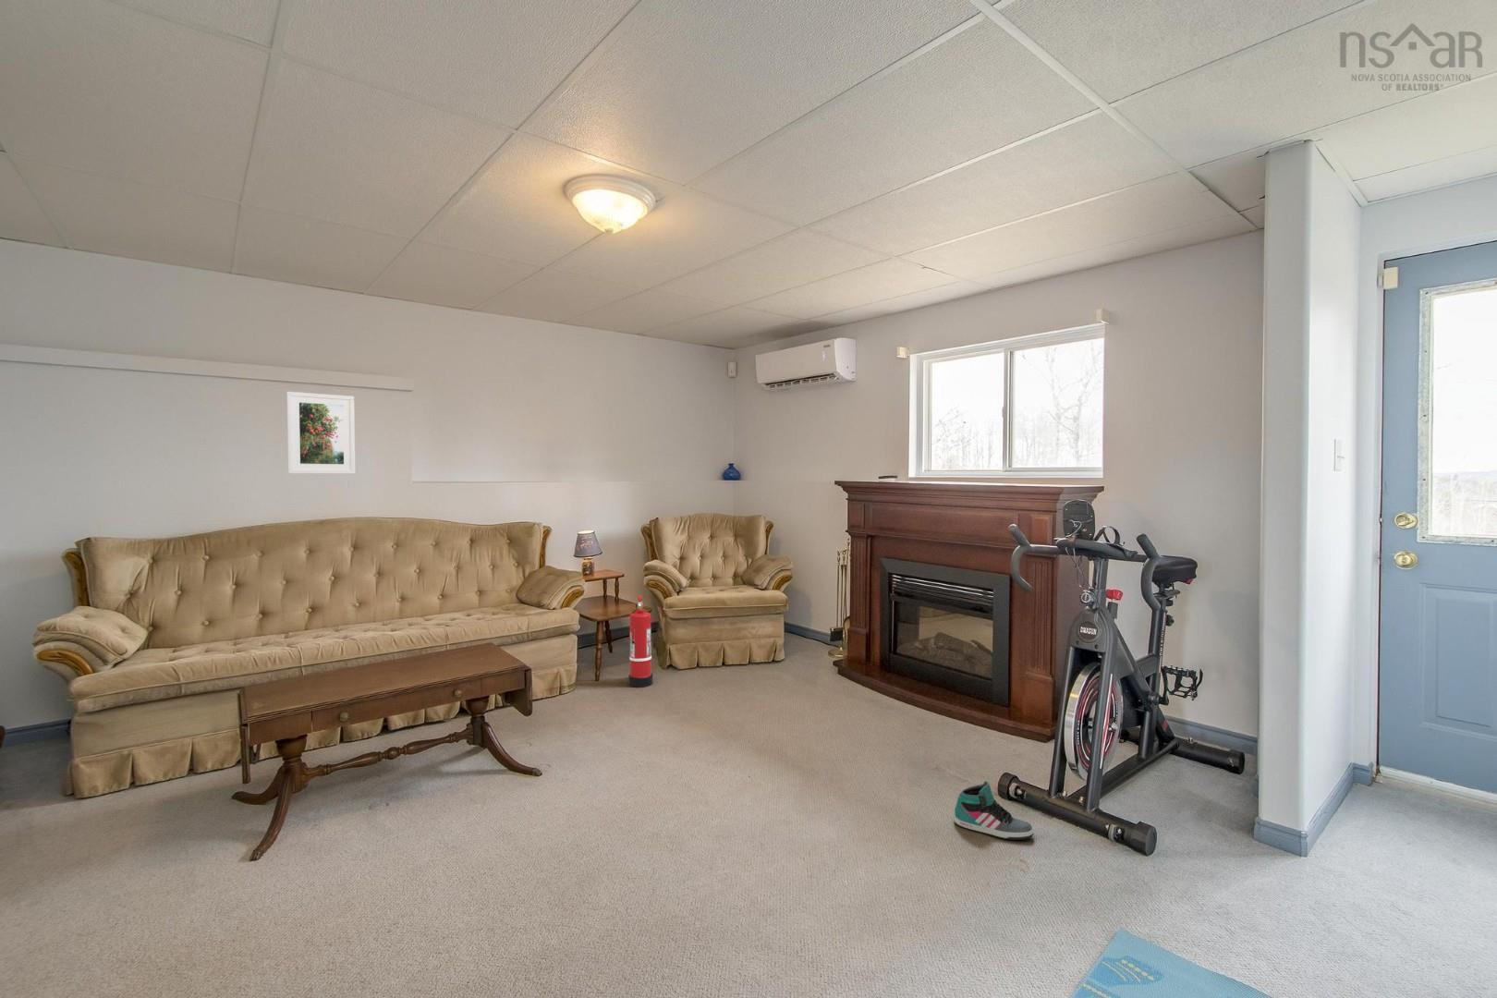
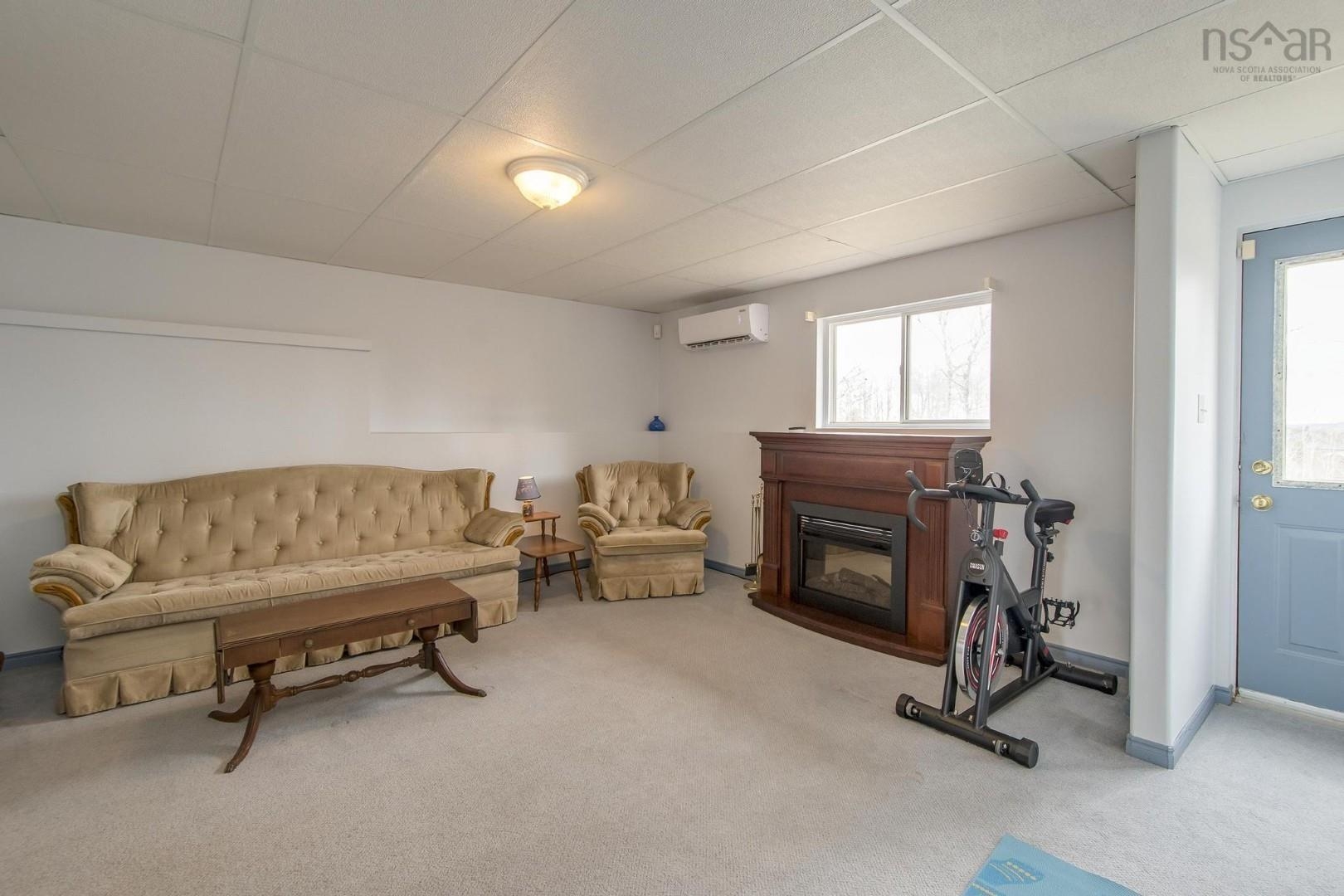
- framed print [285,391,355,474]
- fire extinguisher [627,594,654,687]
- sneaker [953,780,1034,841]
